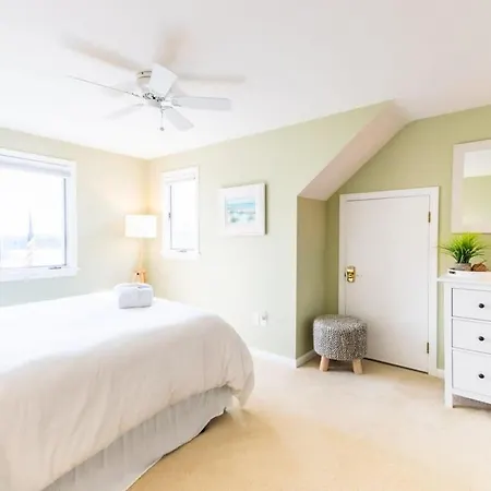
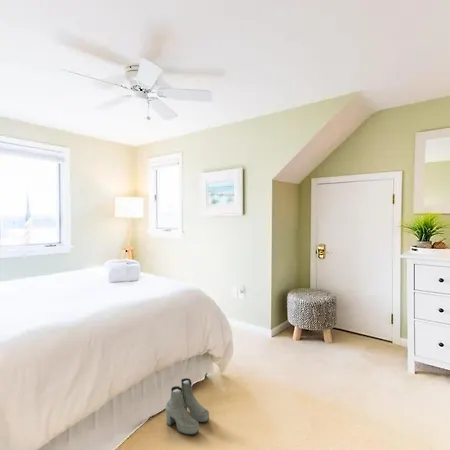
+ boots [165,377,210,436]
